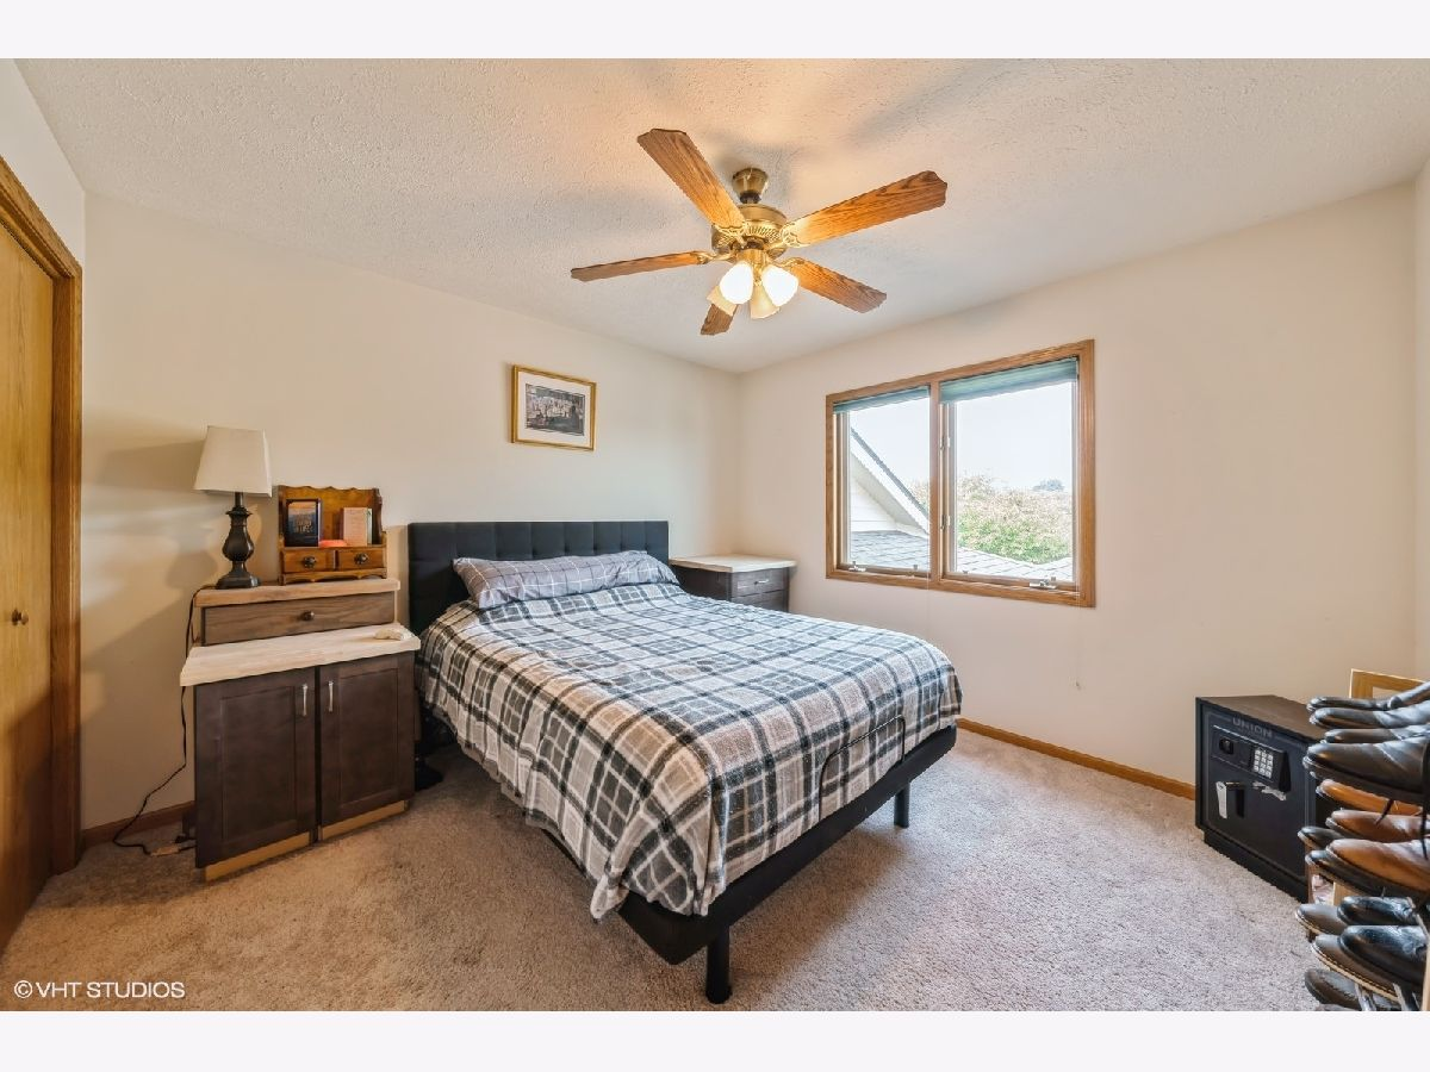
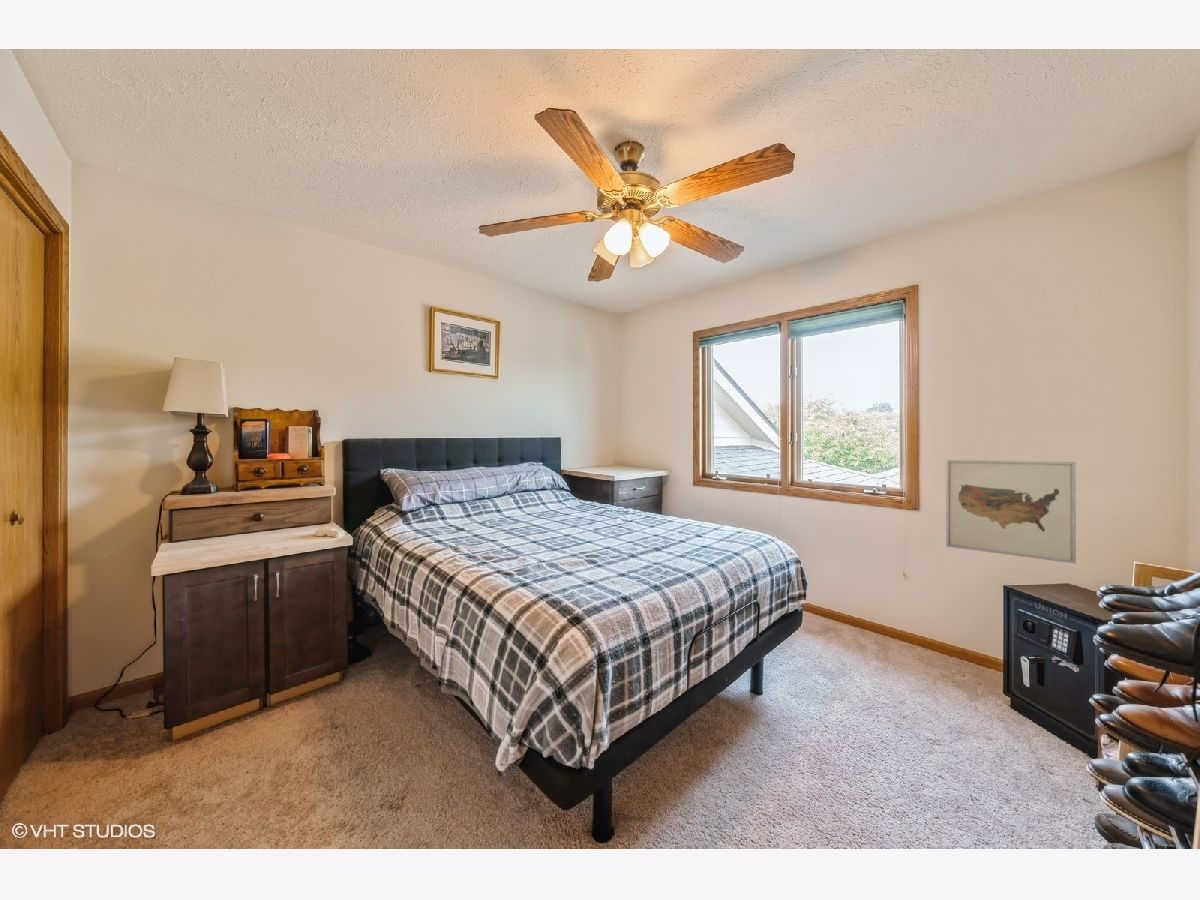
+ wall art [945,459,1077,565]
